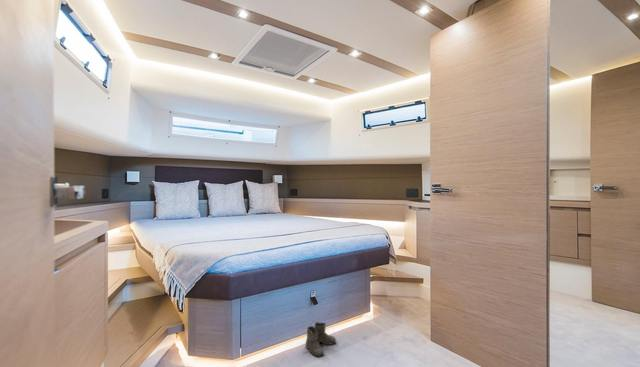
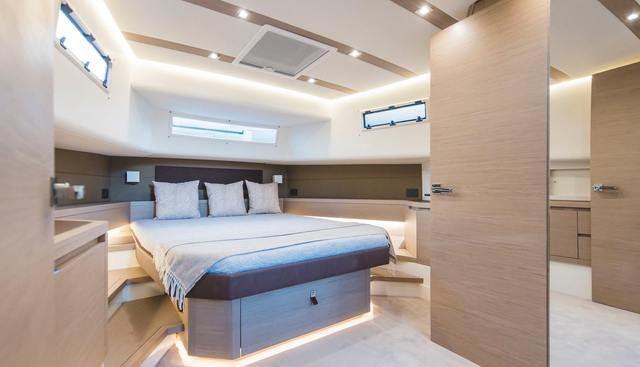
- boots [303,321,337,358]
